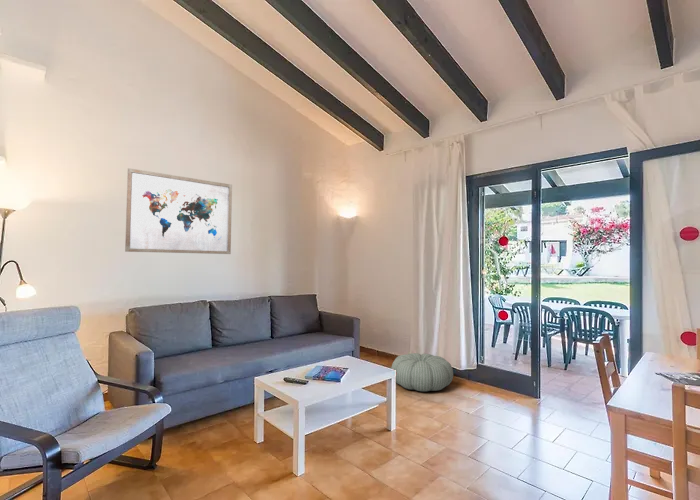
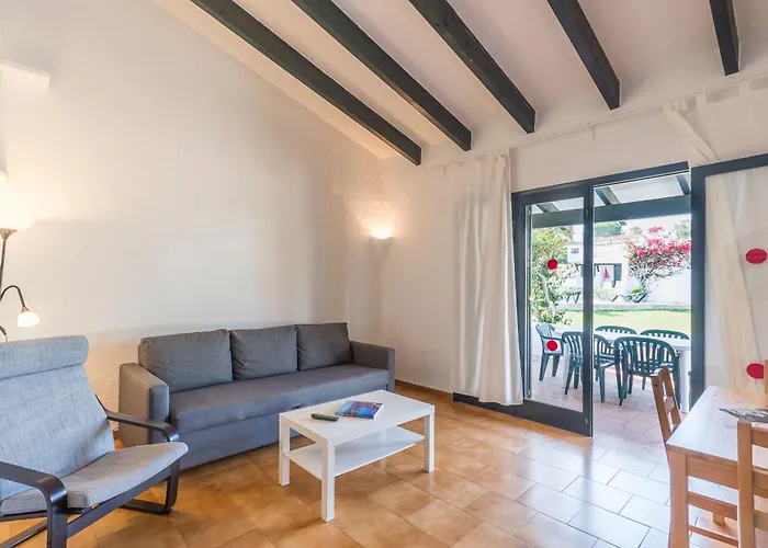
- pouf [390,352,454,392]
- wall art [124,167,233,255]
